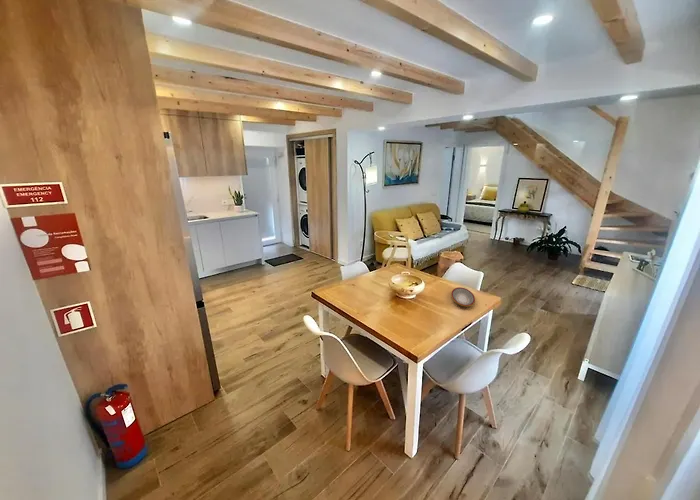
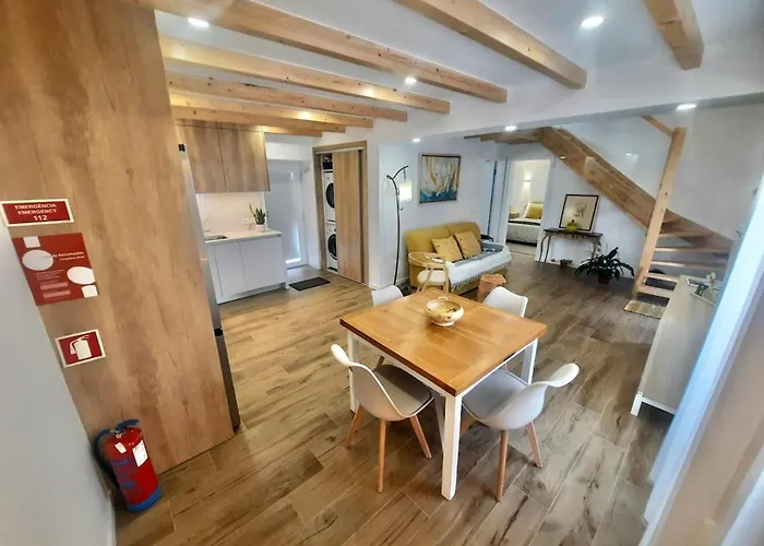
- plate [450,286,476,307]
